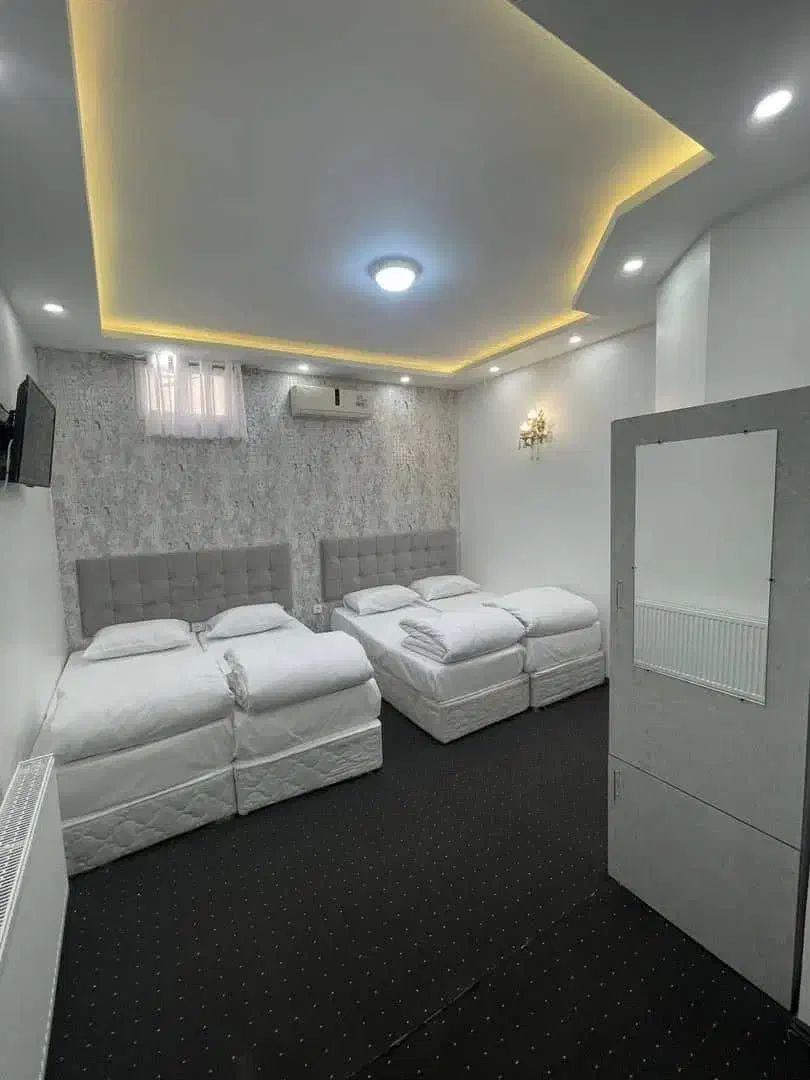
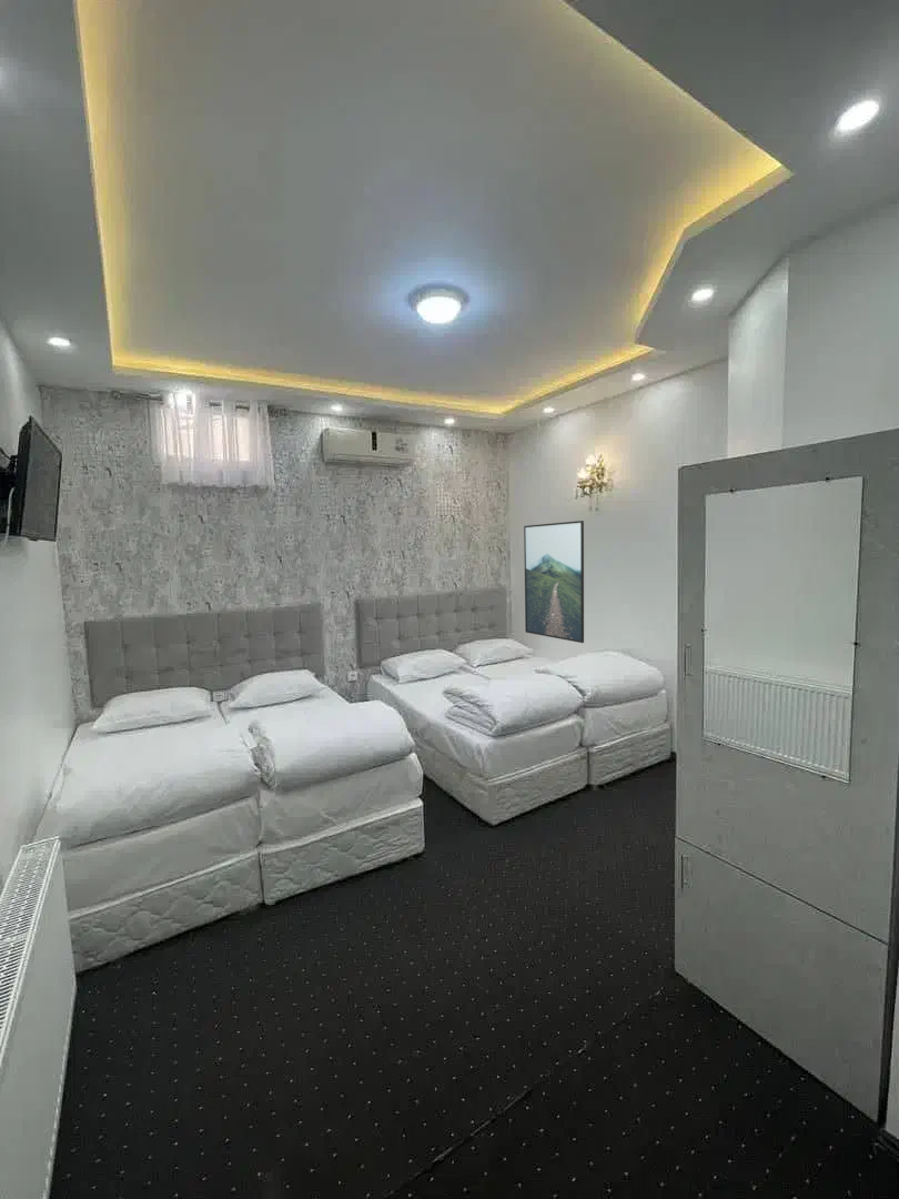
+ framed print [523,520,585,644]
